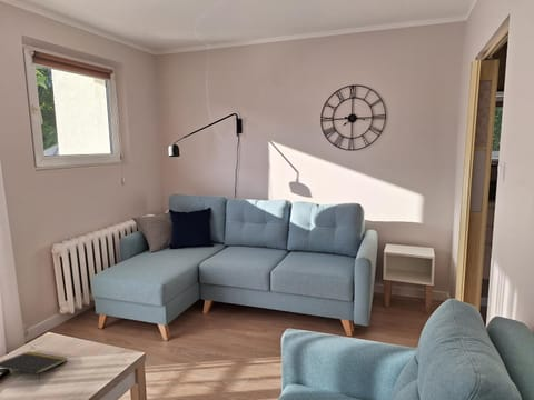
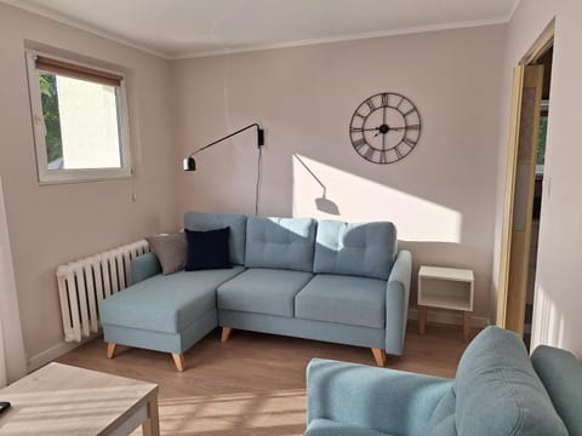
- notepad [0,350,68,382]
